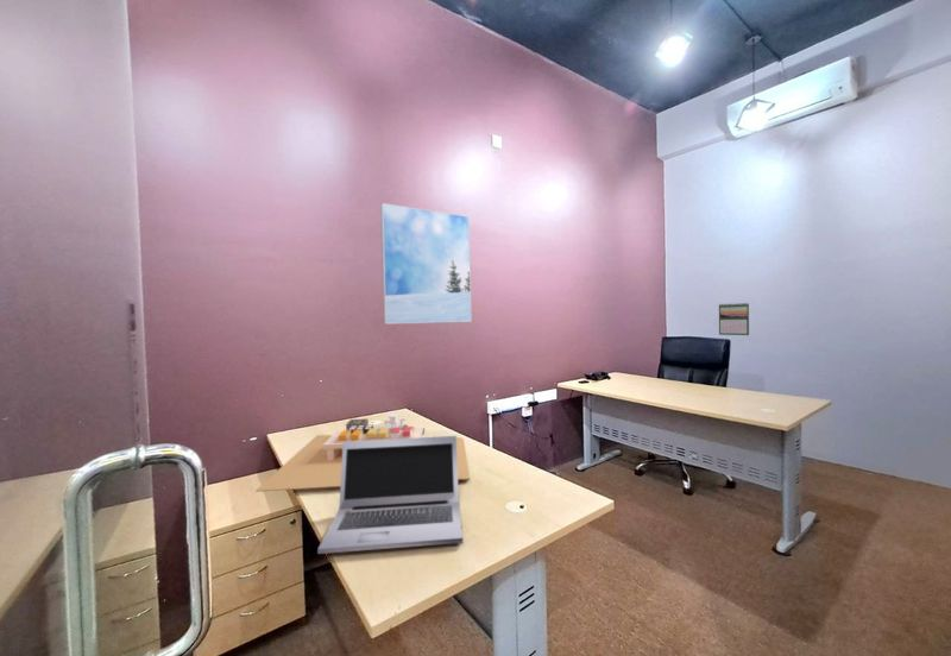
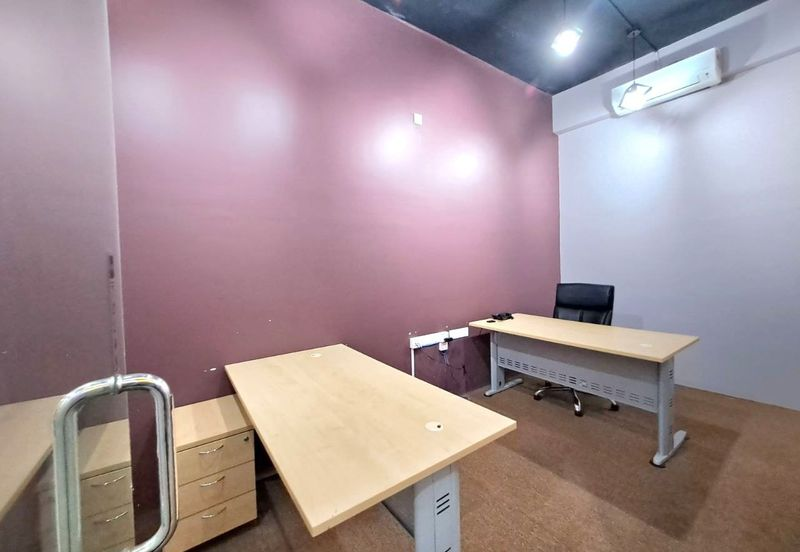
- calendar [718,302,750,336]
- sushi platter [254,414,471,493]
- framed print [379,202,473,326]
- laptop [316,435,464,555]
